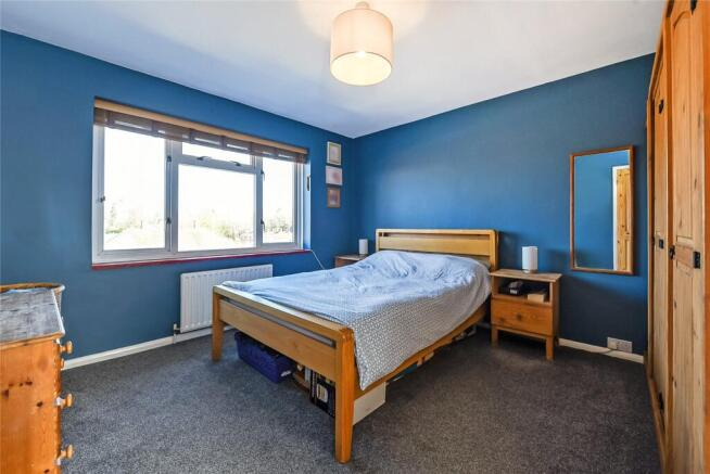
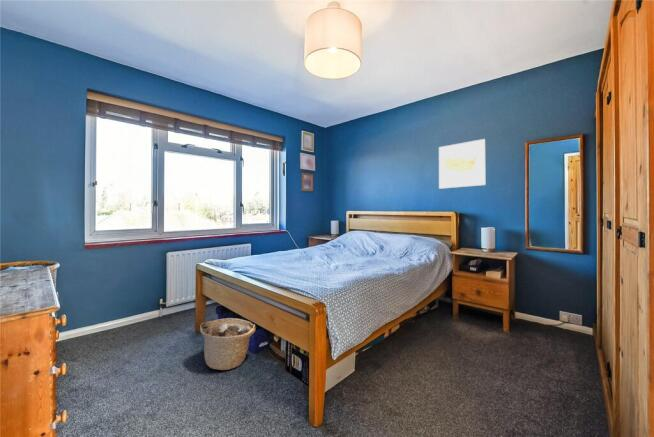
+ basket [199,317,256,371]
+ wall art [438,138,486,190]
